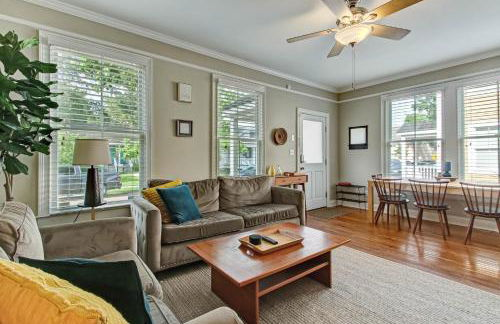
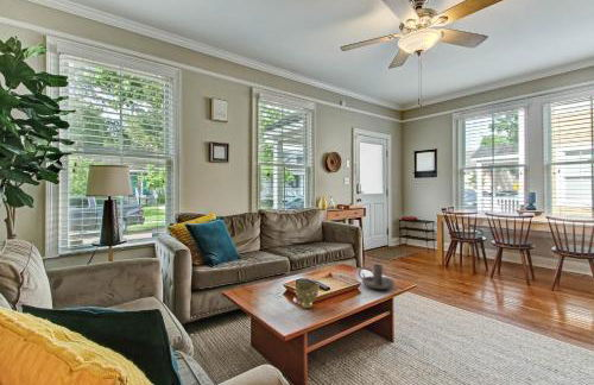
+ decorative bowl [293,279,321,309]
+ candle holder [358,264,396,290]
